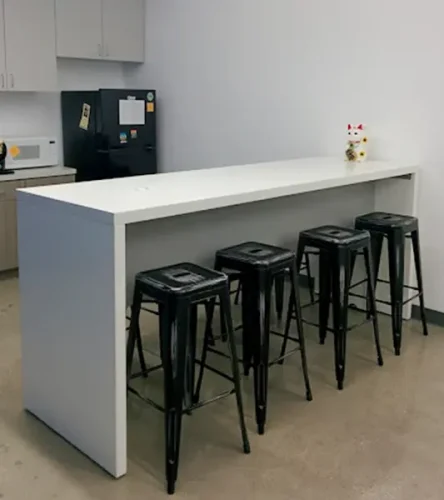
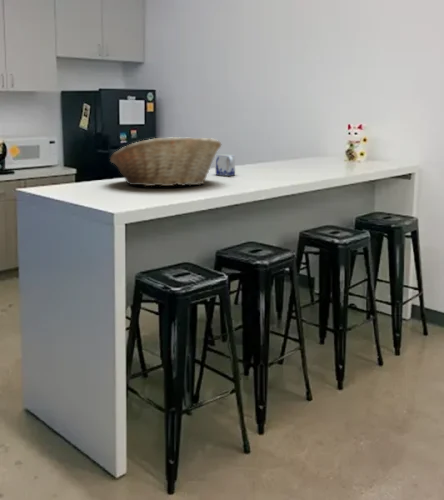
+ fruit basket [109,136,222,187]
+ mug [214,154,236,176]
